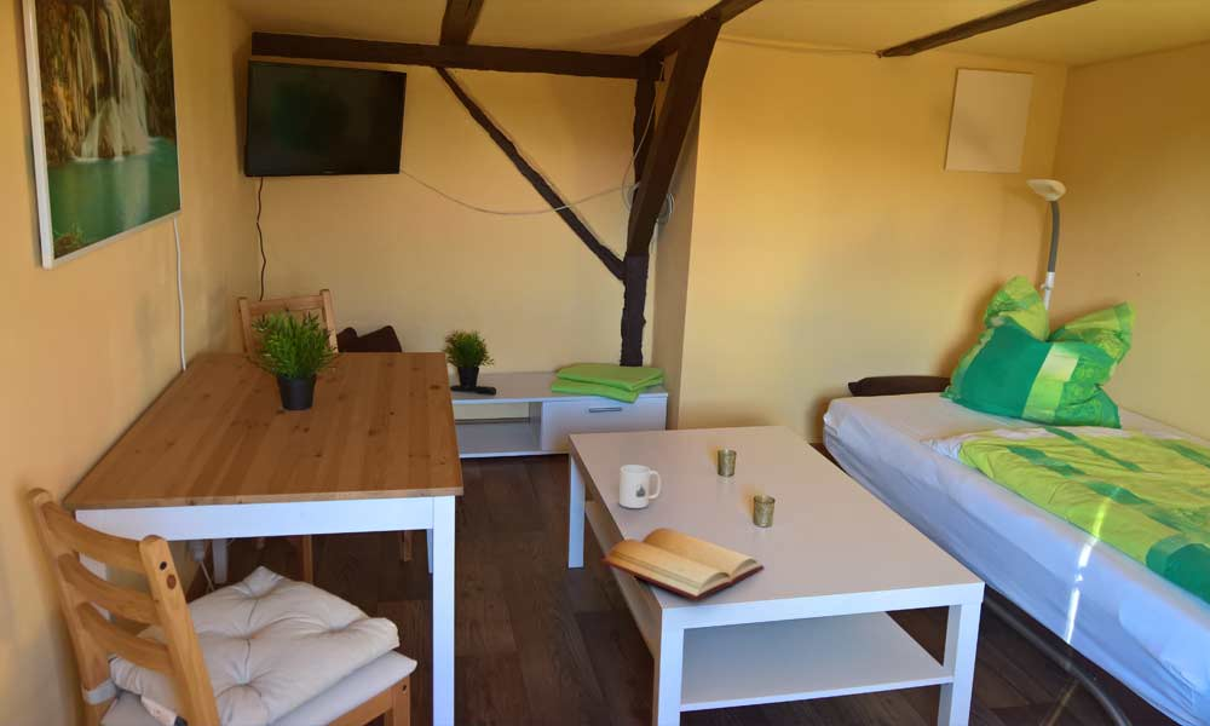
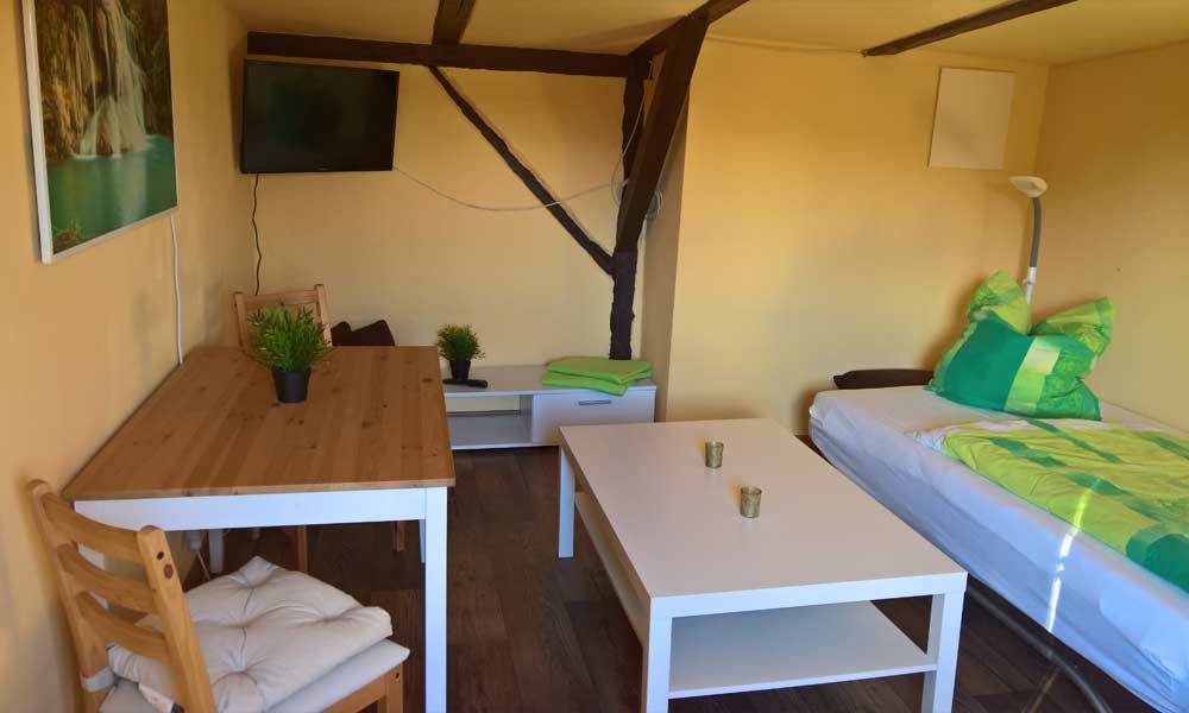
- mug [617,463,662,509]
- bible [600,526,766,601]
